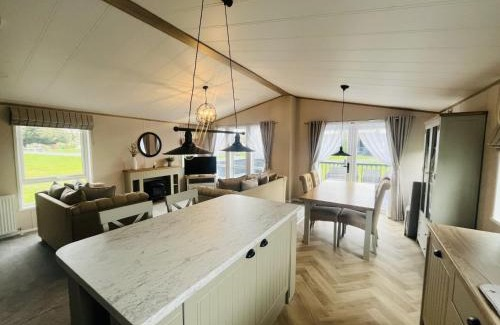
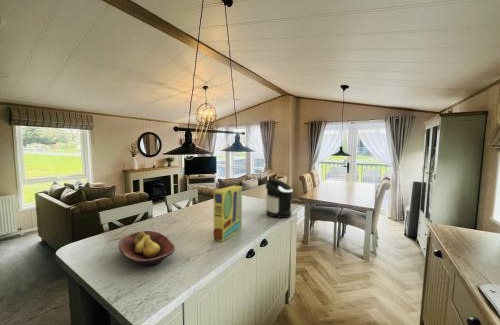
+ fruit bowl [117,230,176,267]
+ cereal box [213,184,243,243]
+ coffee maker [265,178,294,219]
